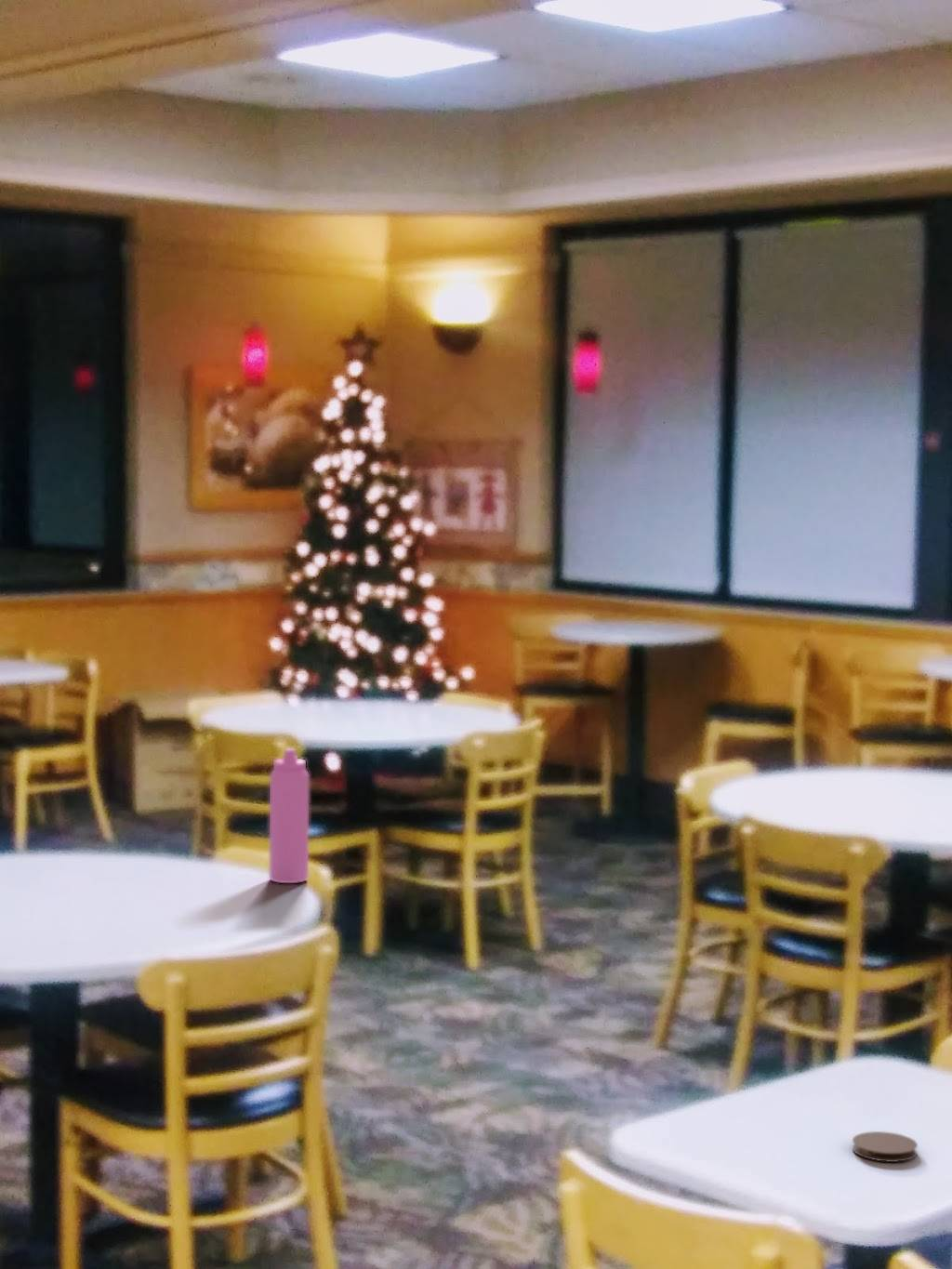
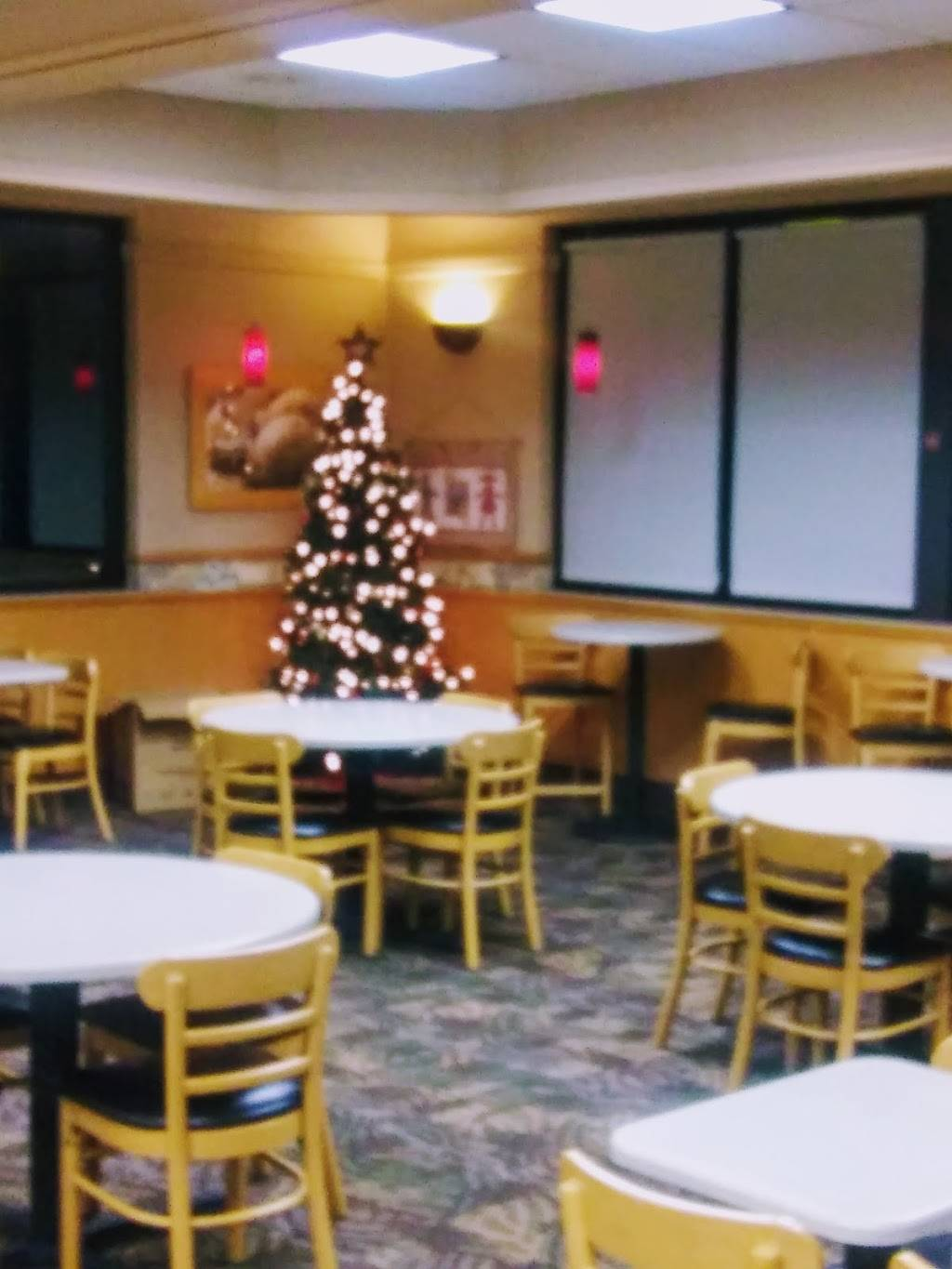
- coaster [852,1130,919,1163]
- water bottle [268,747,310,884]
